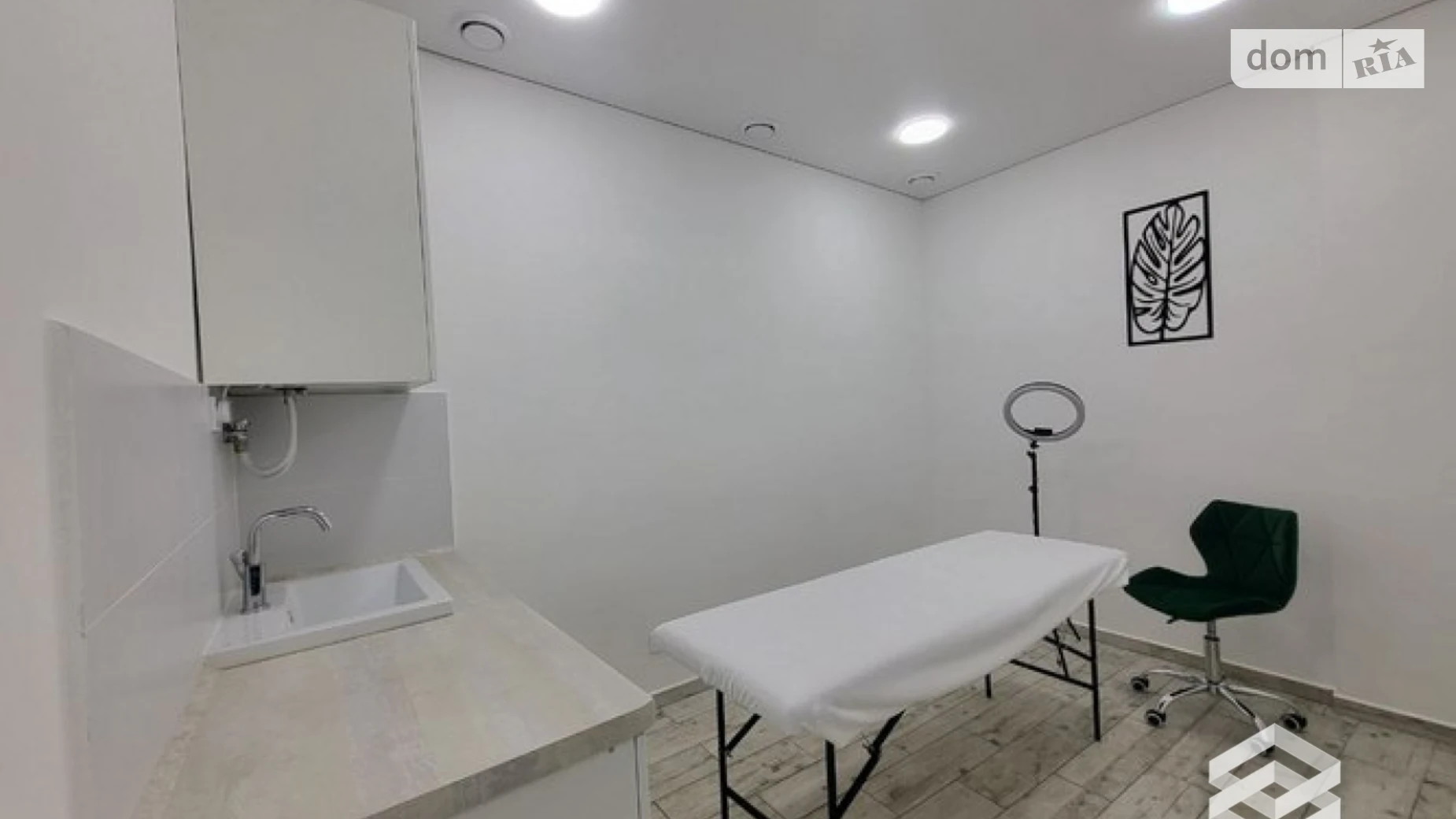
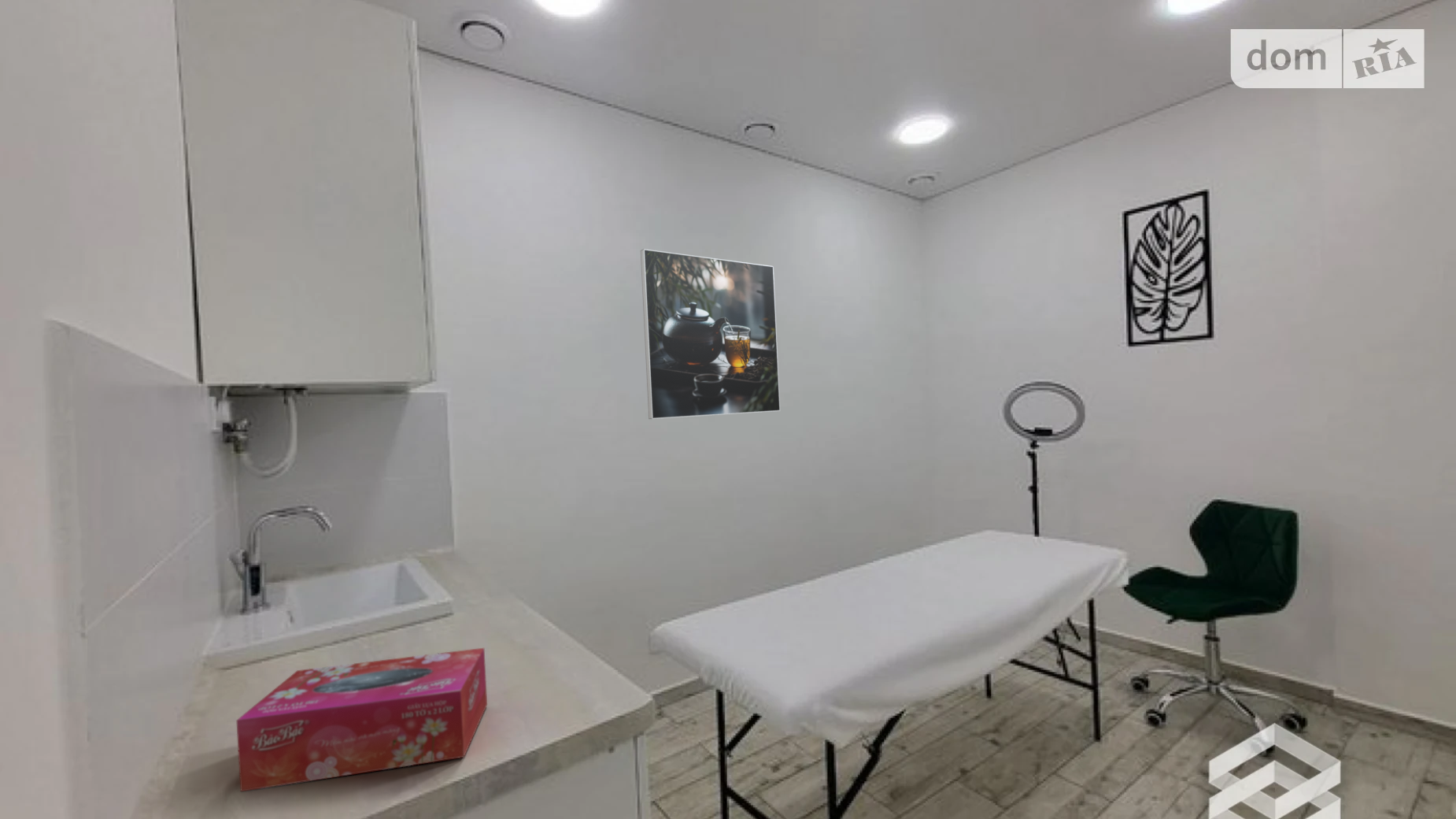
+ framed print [640,248,781,420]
+ tissue box [235,647,488,792]
